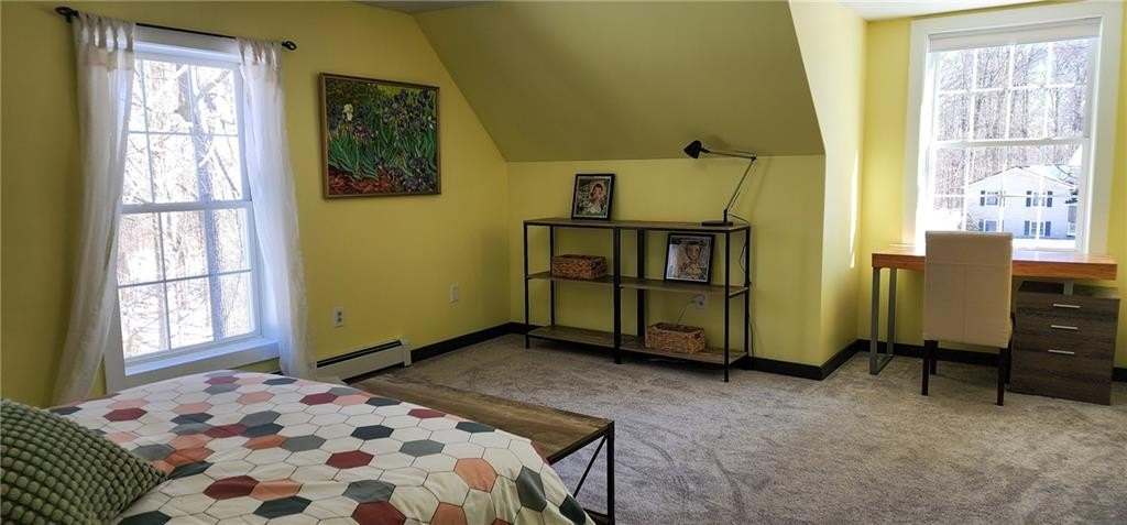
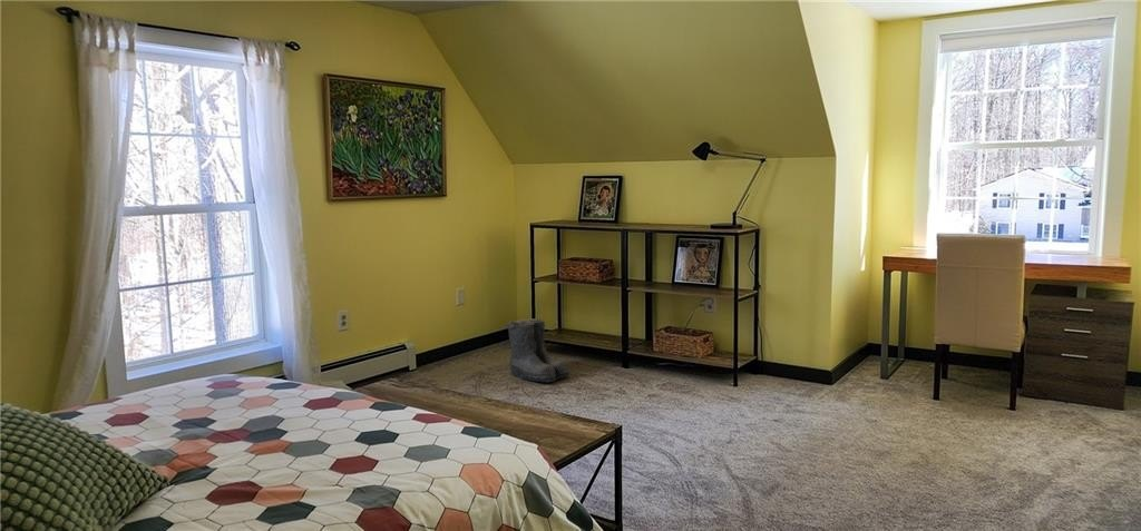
+ boots [506,318,573,384]
